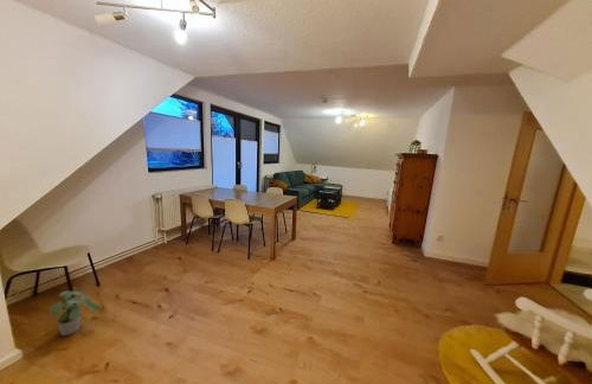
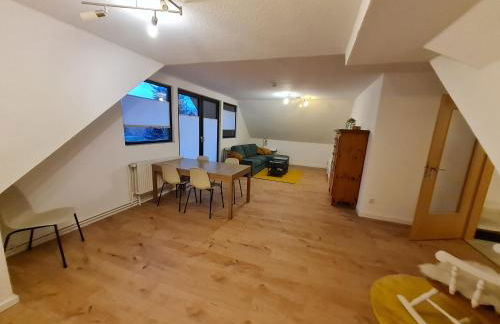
- potted plant [49,287,101,337]
